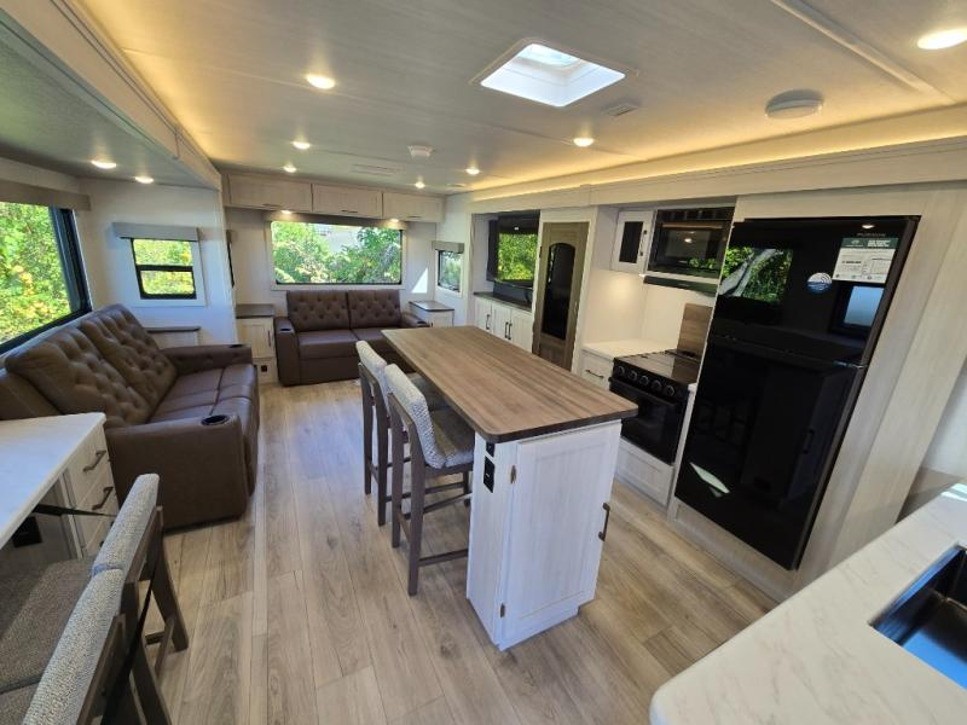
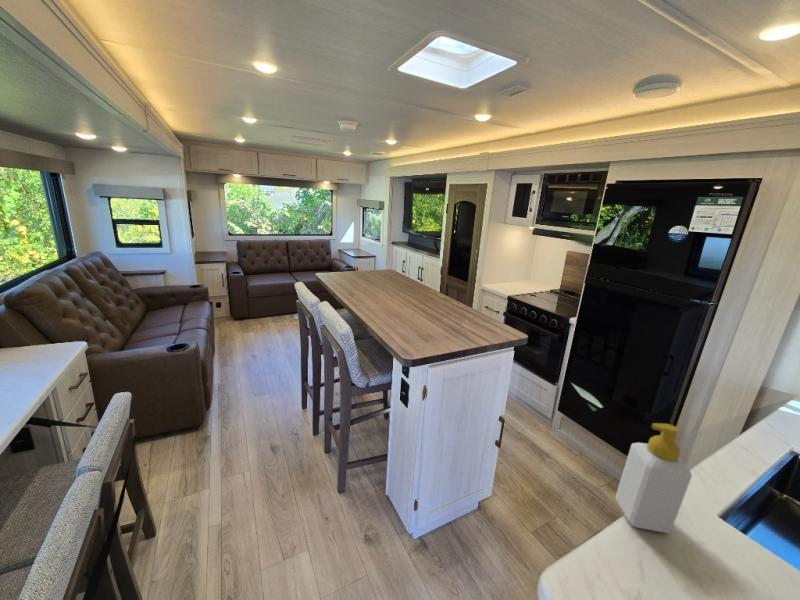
+ soap bottle [615,422,693,534]
